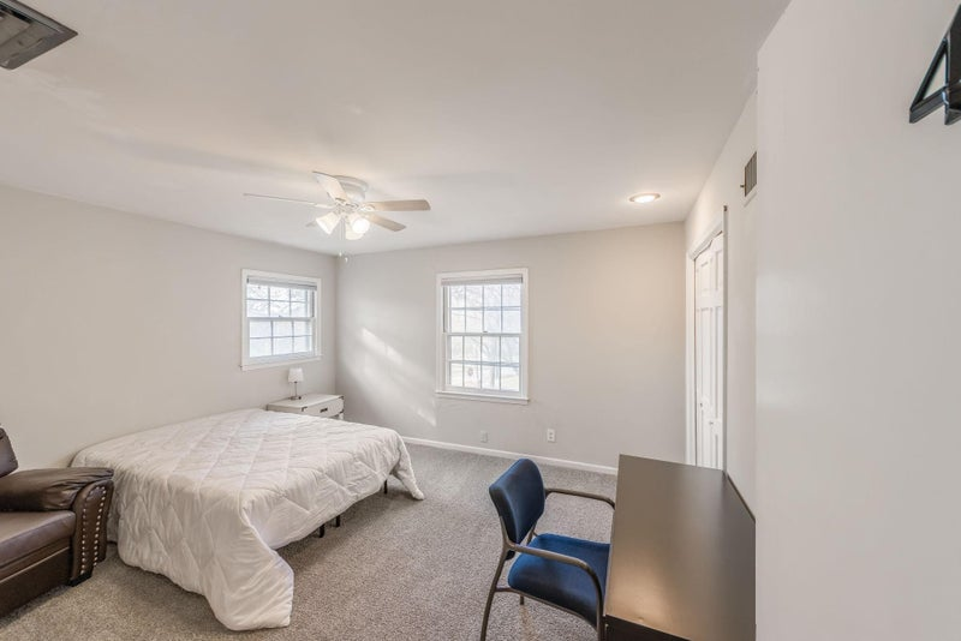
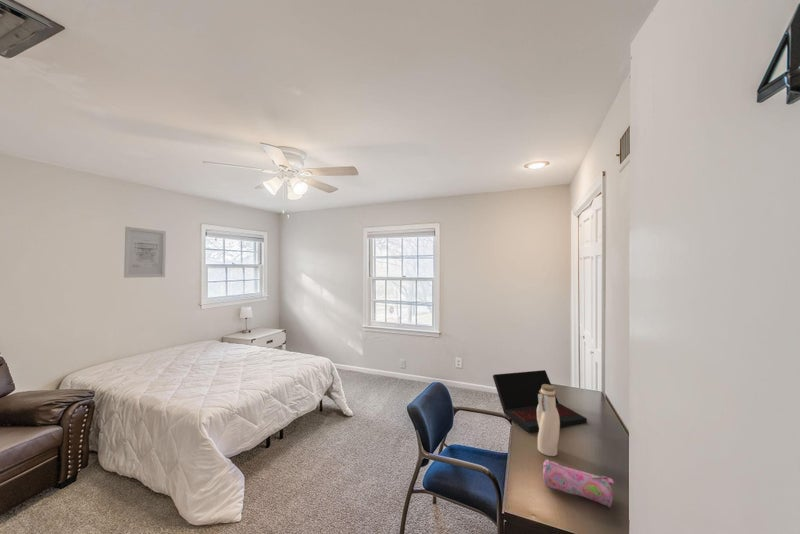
+ pencil case [542,458,615,509]
+ laptop [492,369,588,433]
+ water bottle [537,384,561,457]
+ wall art [123,226,167,279]
